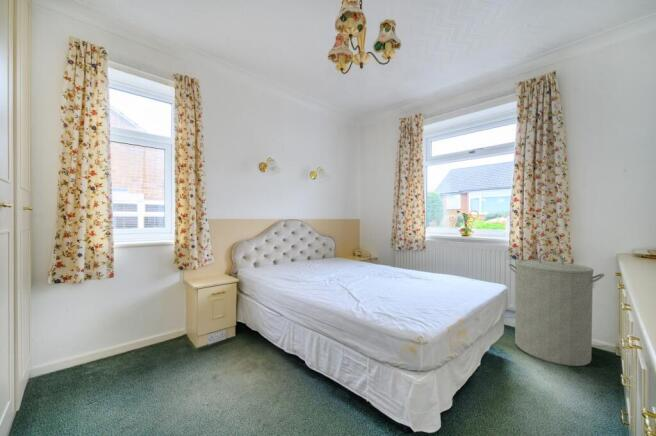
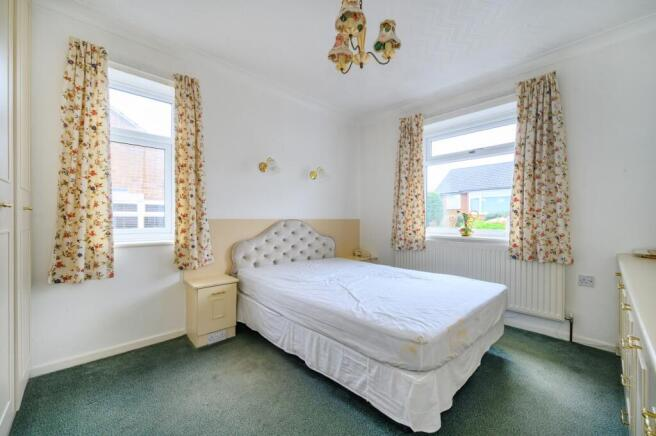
- laundry hamper [507,250,605,367]
